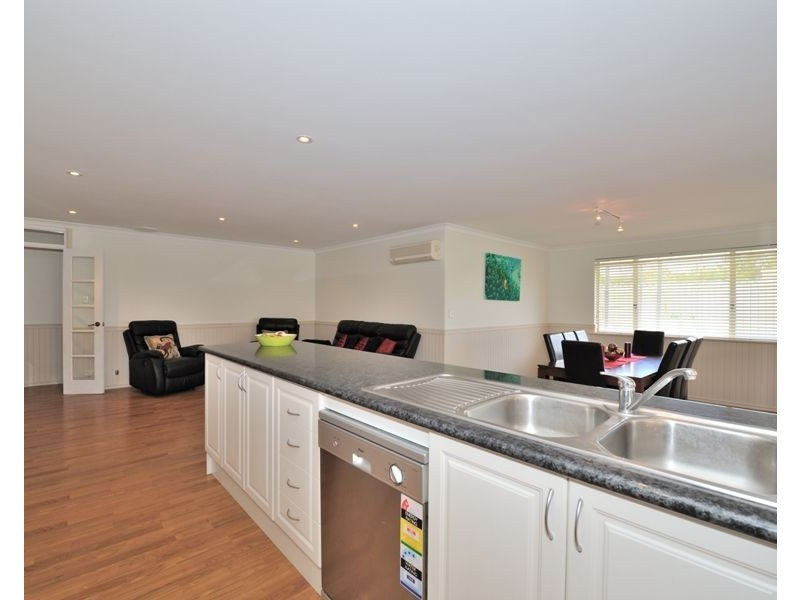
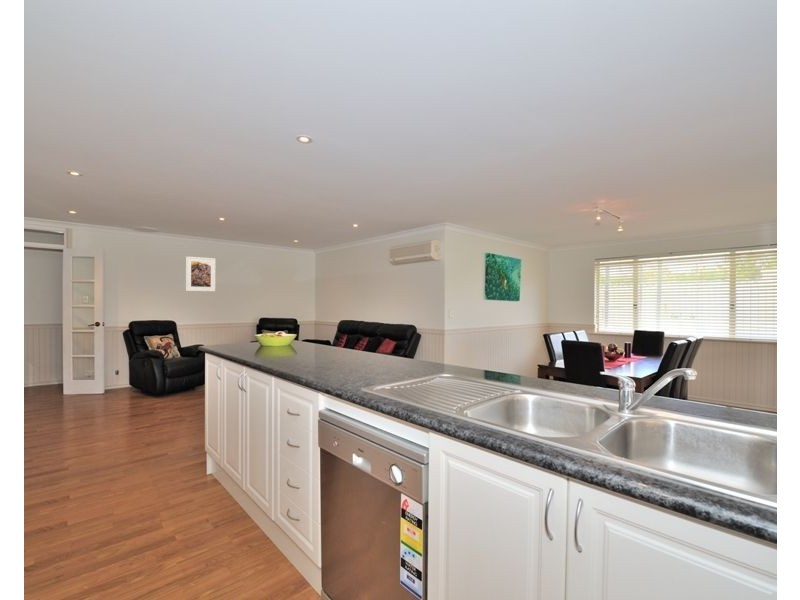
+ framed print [185,255,216,292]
